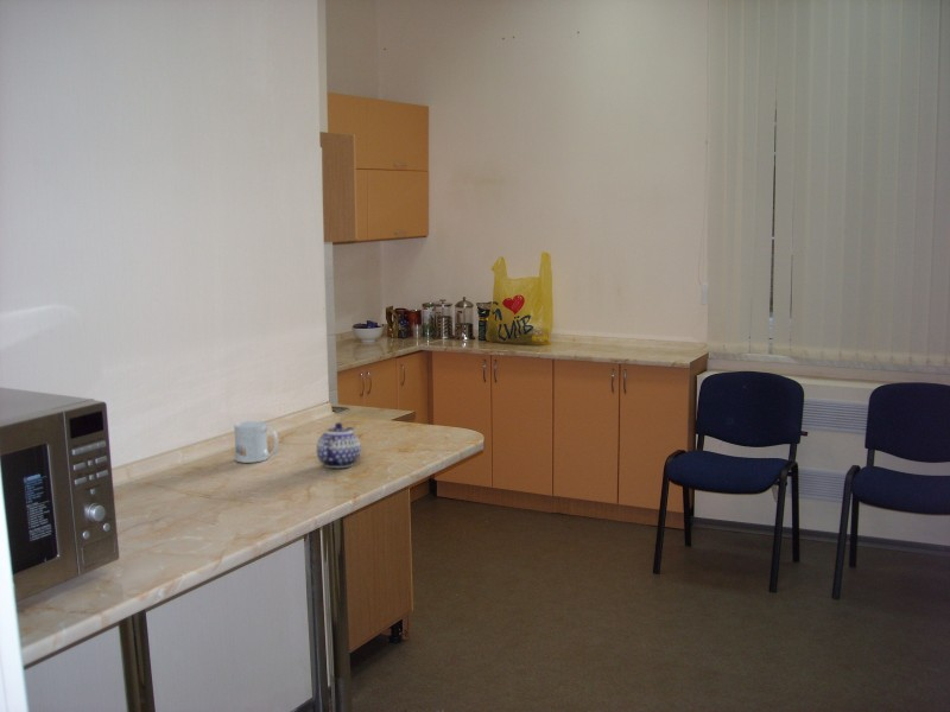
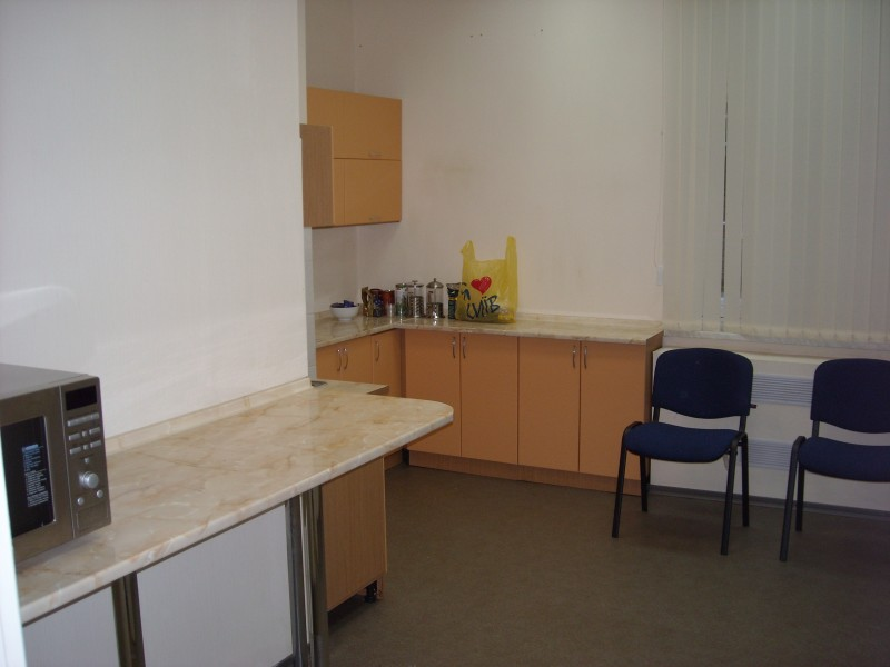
- teapot [316,421,362,469]
- mug [233,420,279,464]
